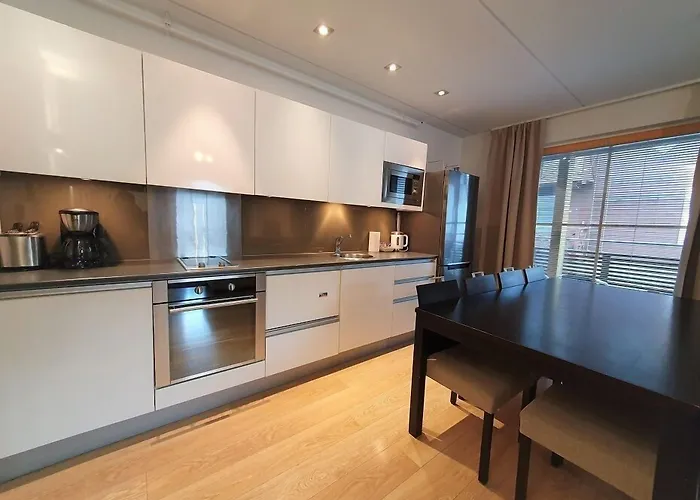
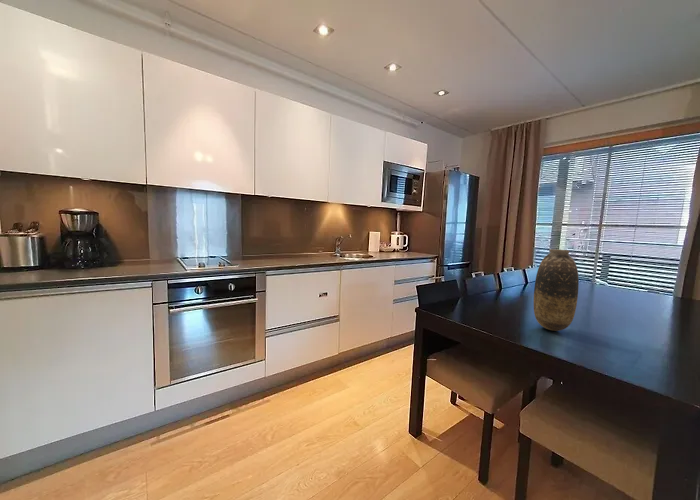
+ vase [533,248,580,332]
